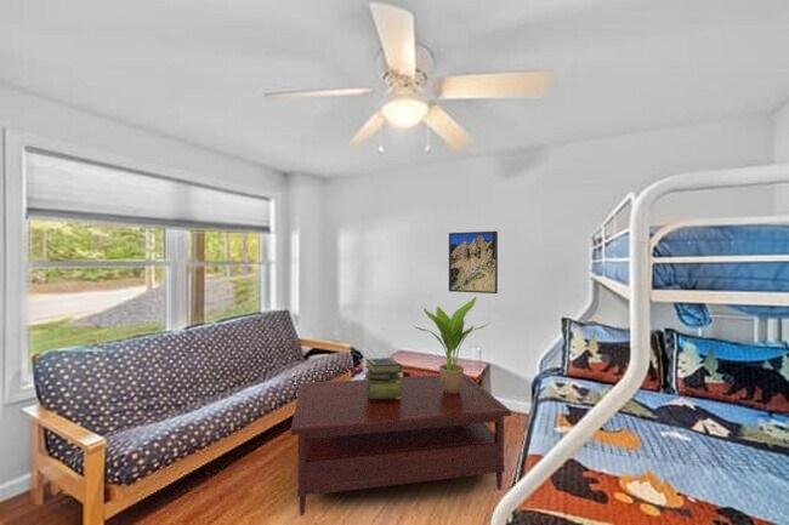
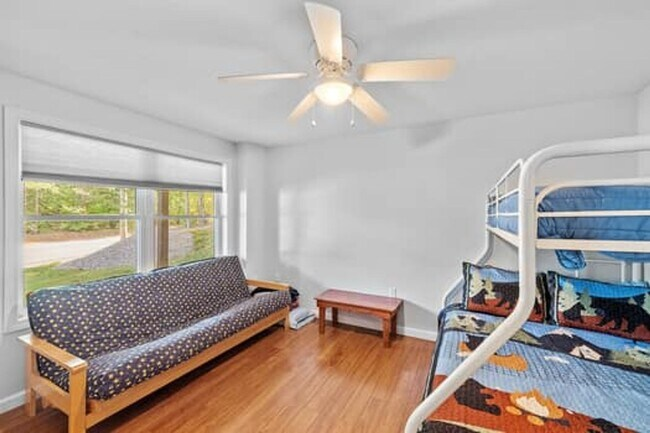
- stack of books [363,356,403,399]
- coffee table [290,372,512,517]
- potted plant [411,296,489,393]
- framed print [448,230,499,295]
